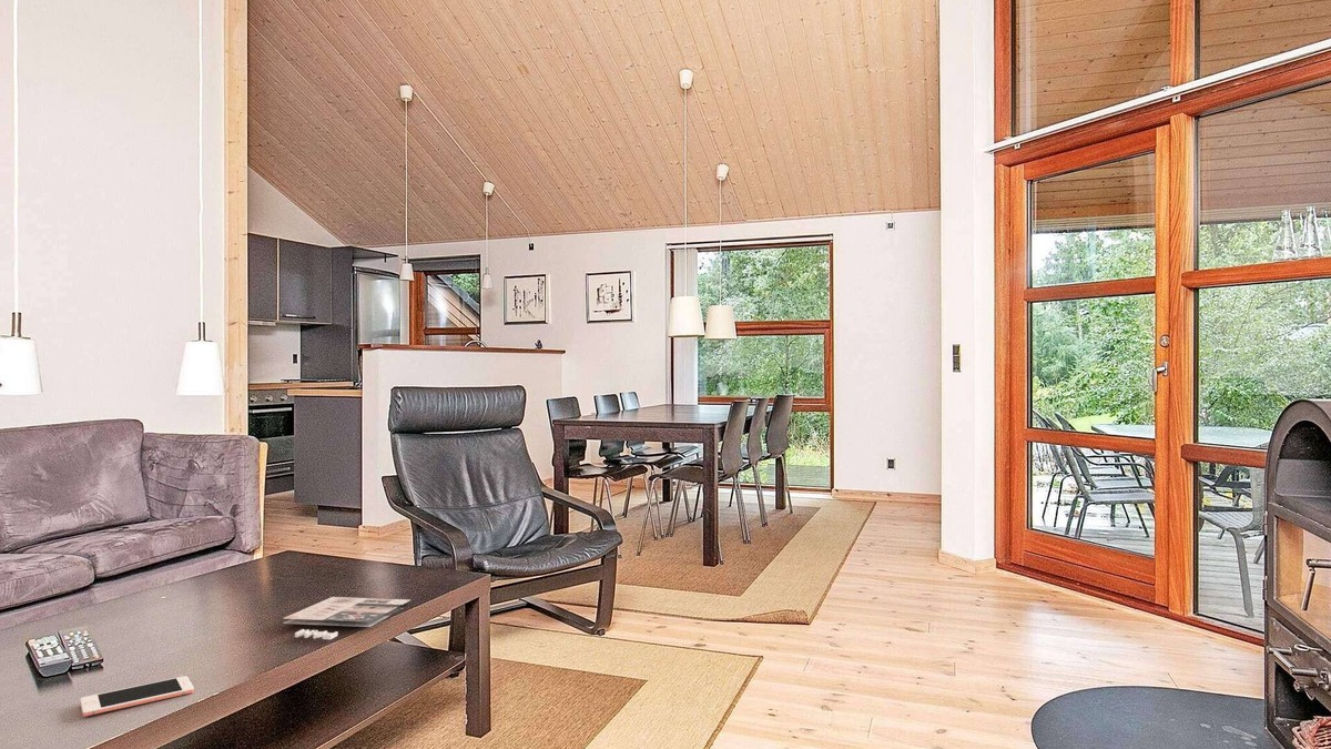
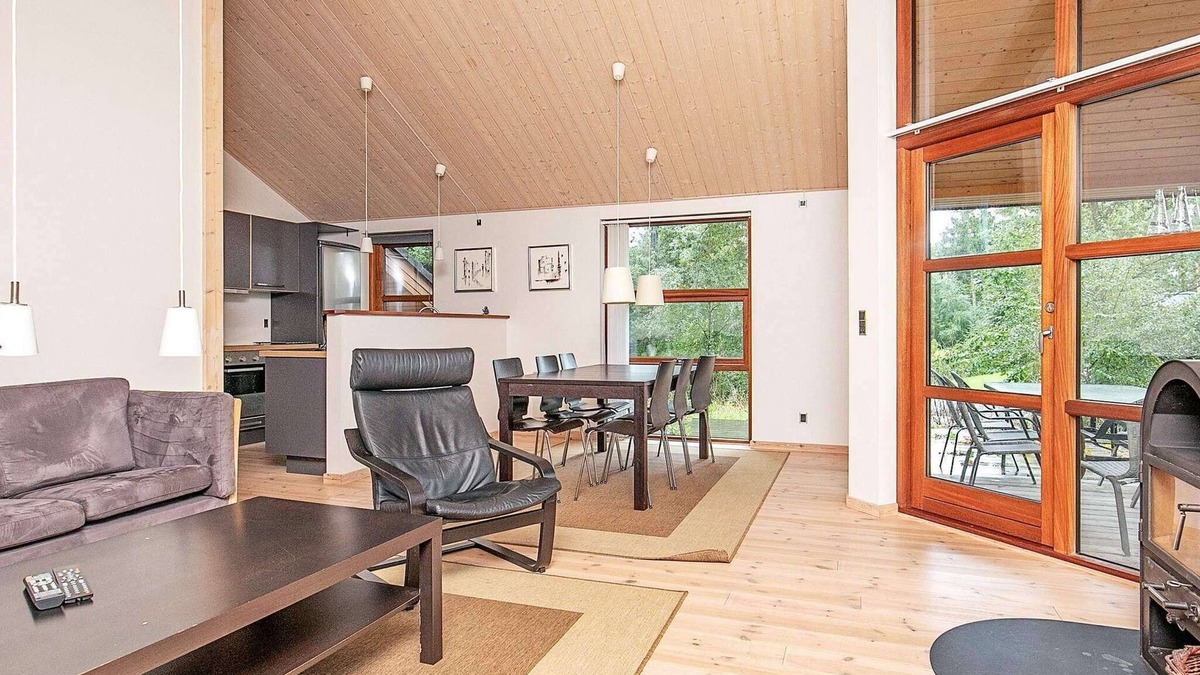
- cell phone [79,675,195,718]
- magazine [282,596,410,640]
